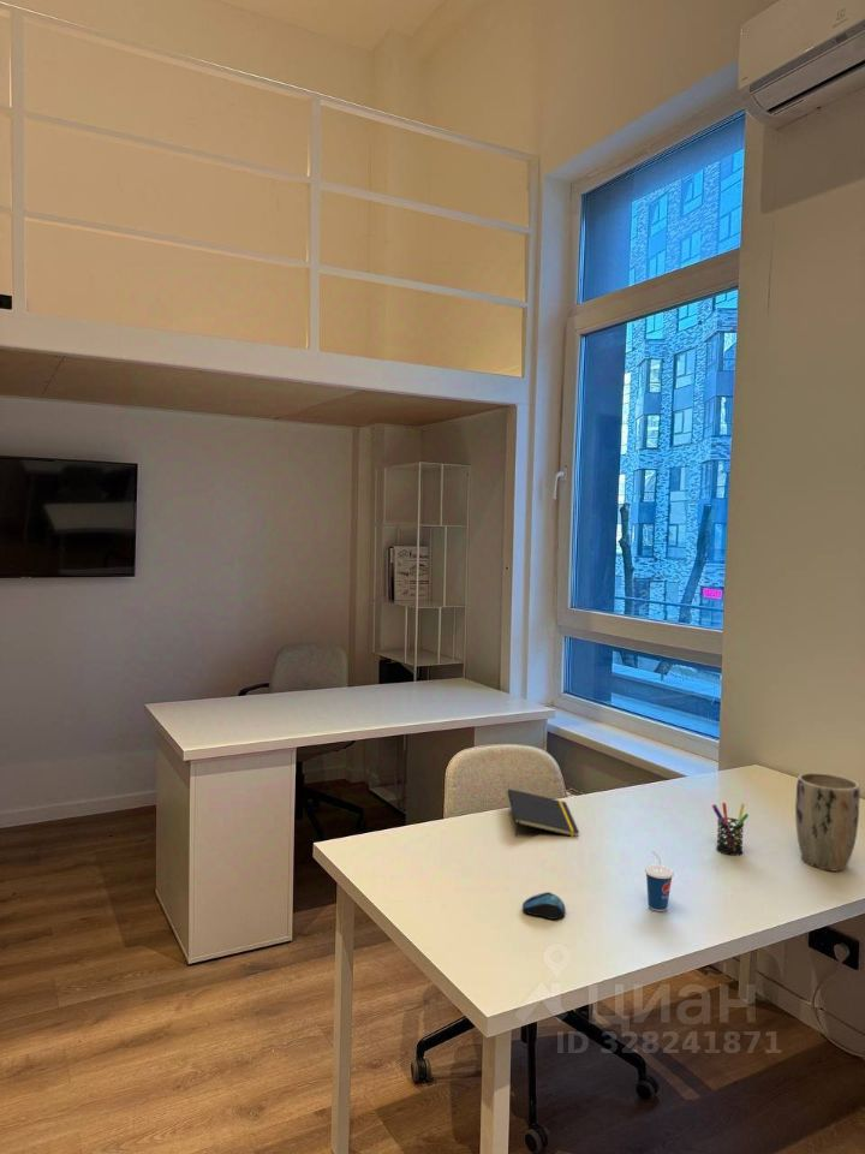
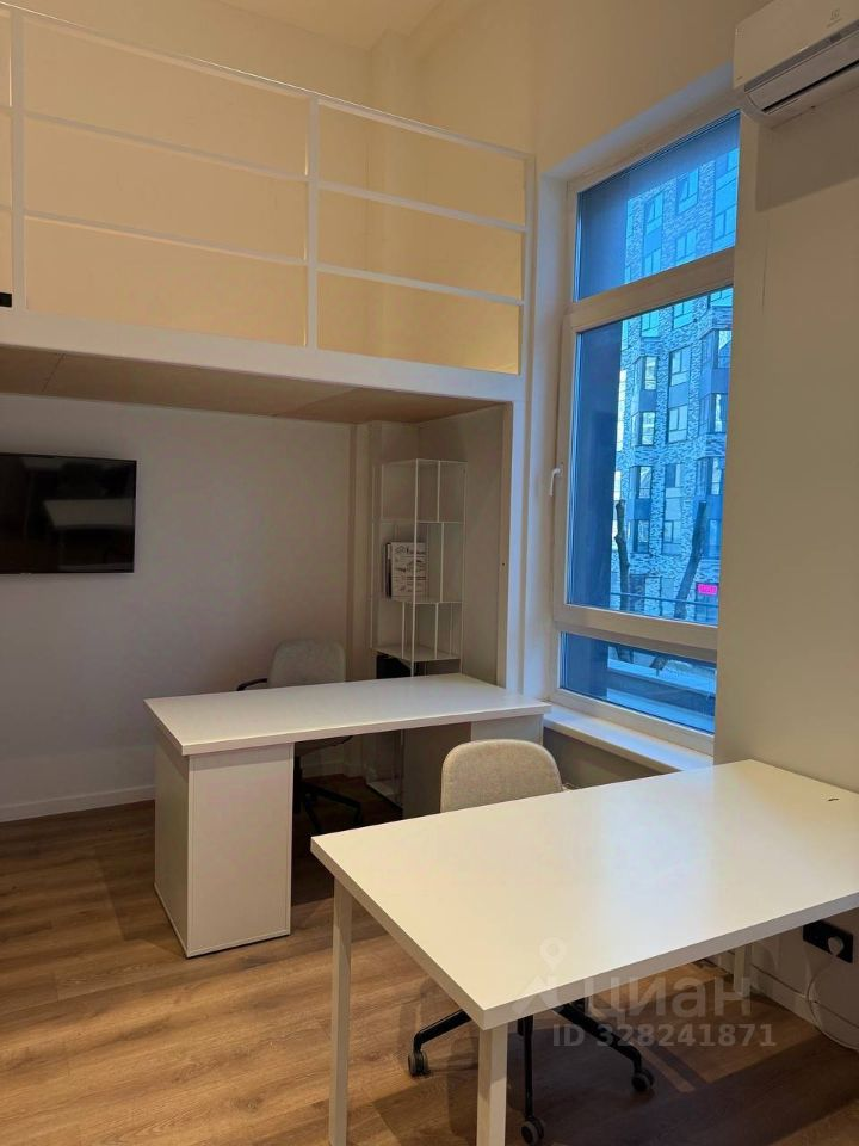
- plant pot [794,772,861,873]
- computer mouse [521,891,567,921]
- cup [644,851,675,912]
- notepad [506,787,580,838]
- pen holder [711,802,750,857]
